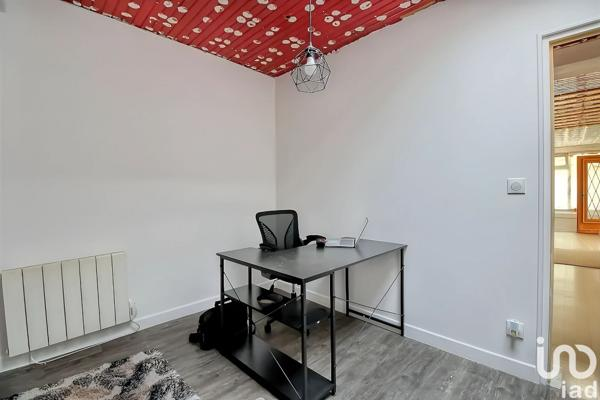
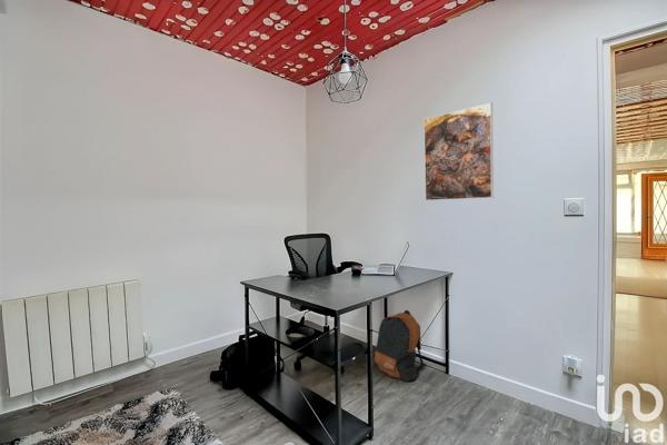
+ backpack [374,309,428,383]
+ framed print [422,101,495,201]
